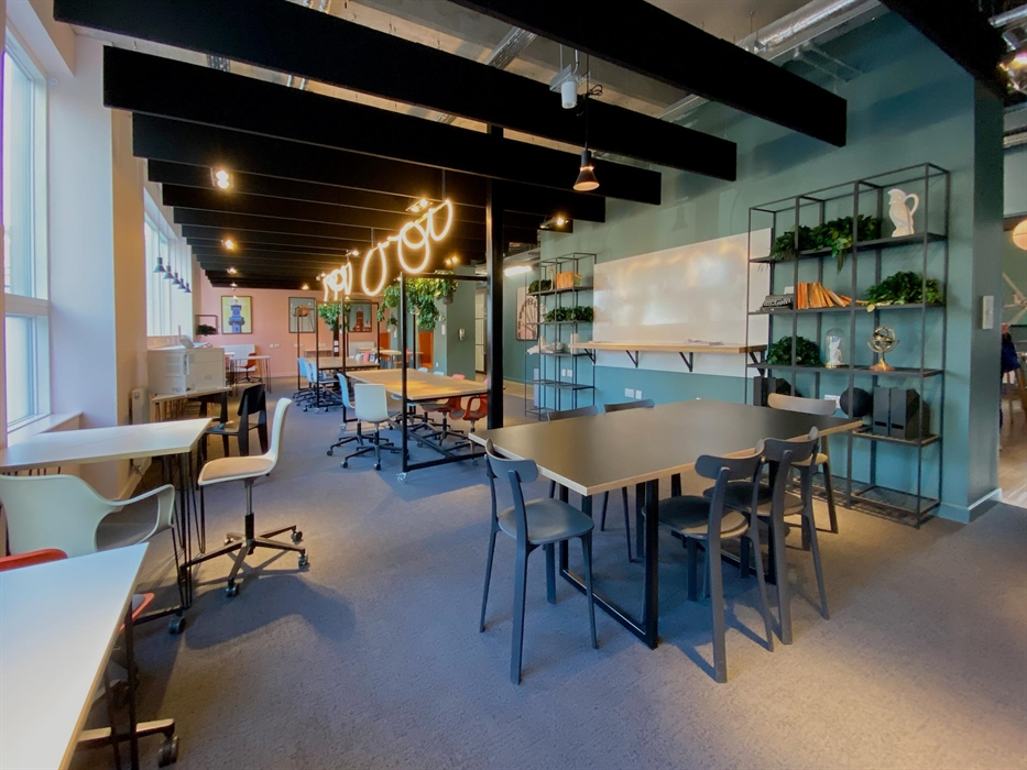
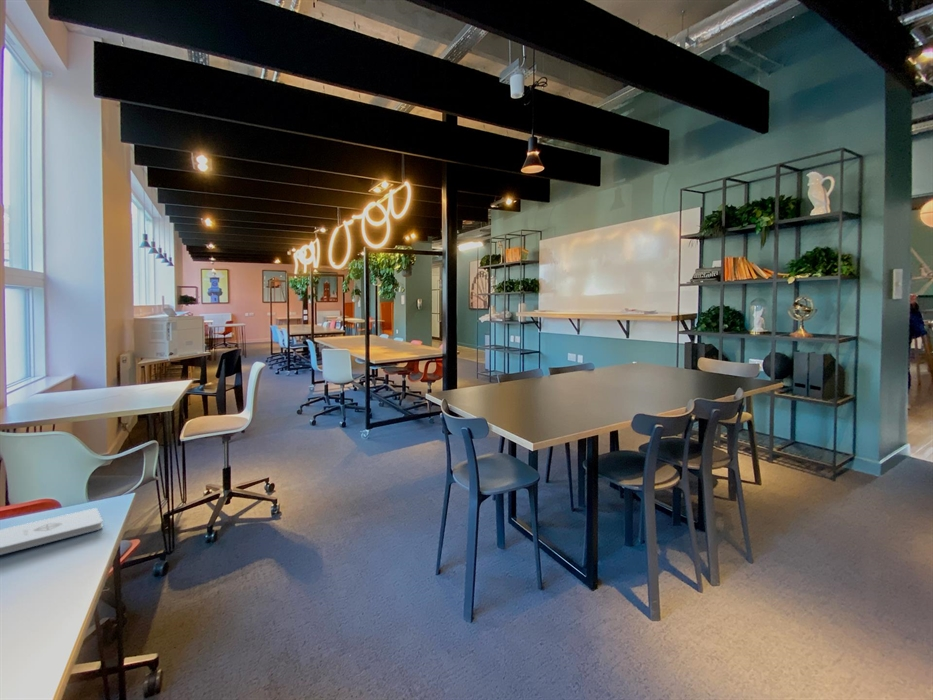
+ notepad [0,507,104,556]
